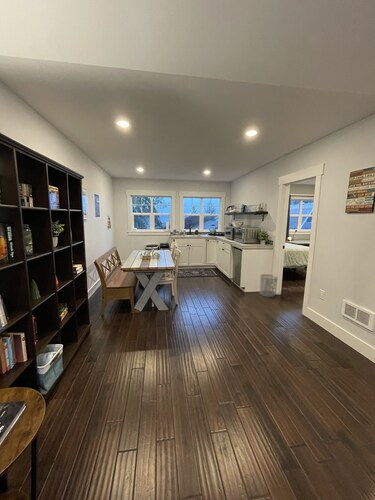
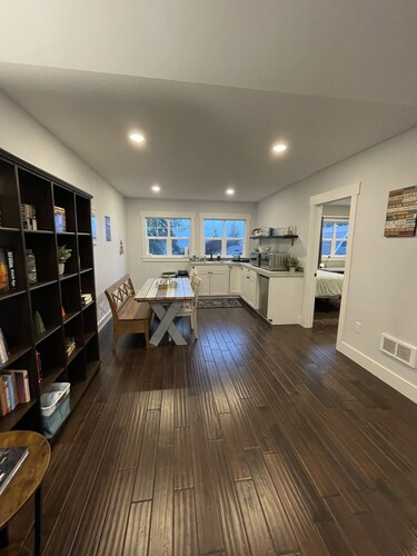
- waste bin [259,273,279,298]
